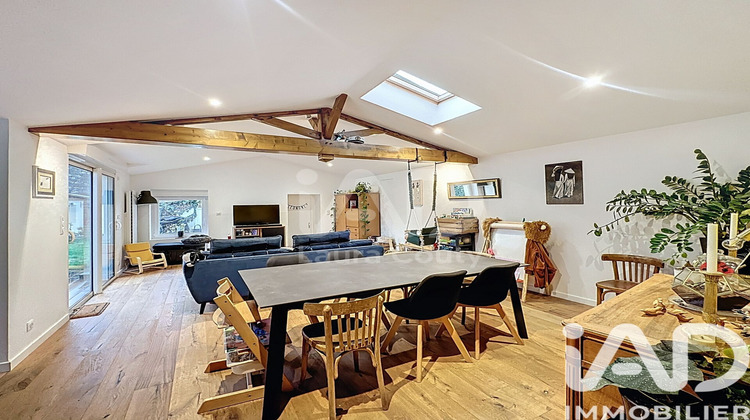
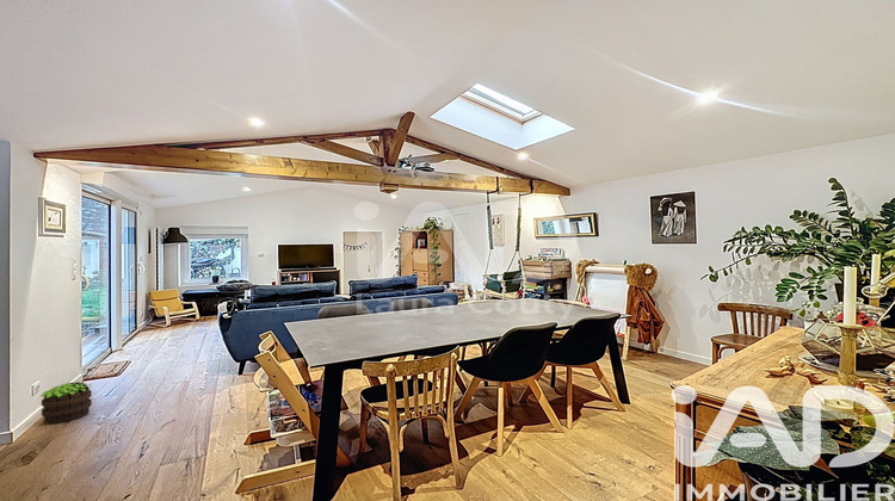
+ potted plant [39,381,93,425]
